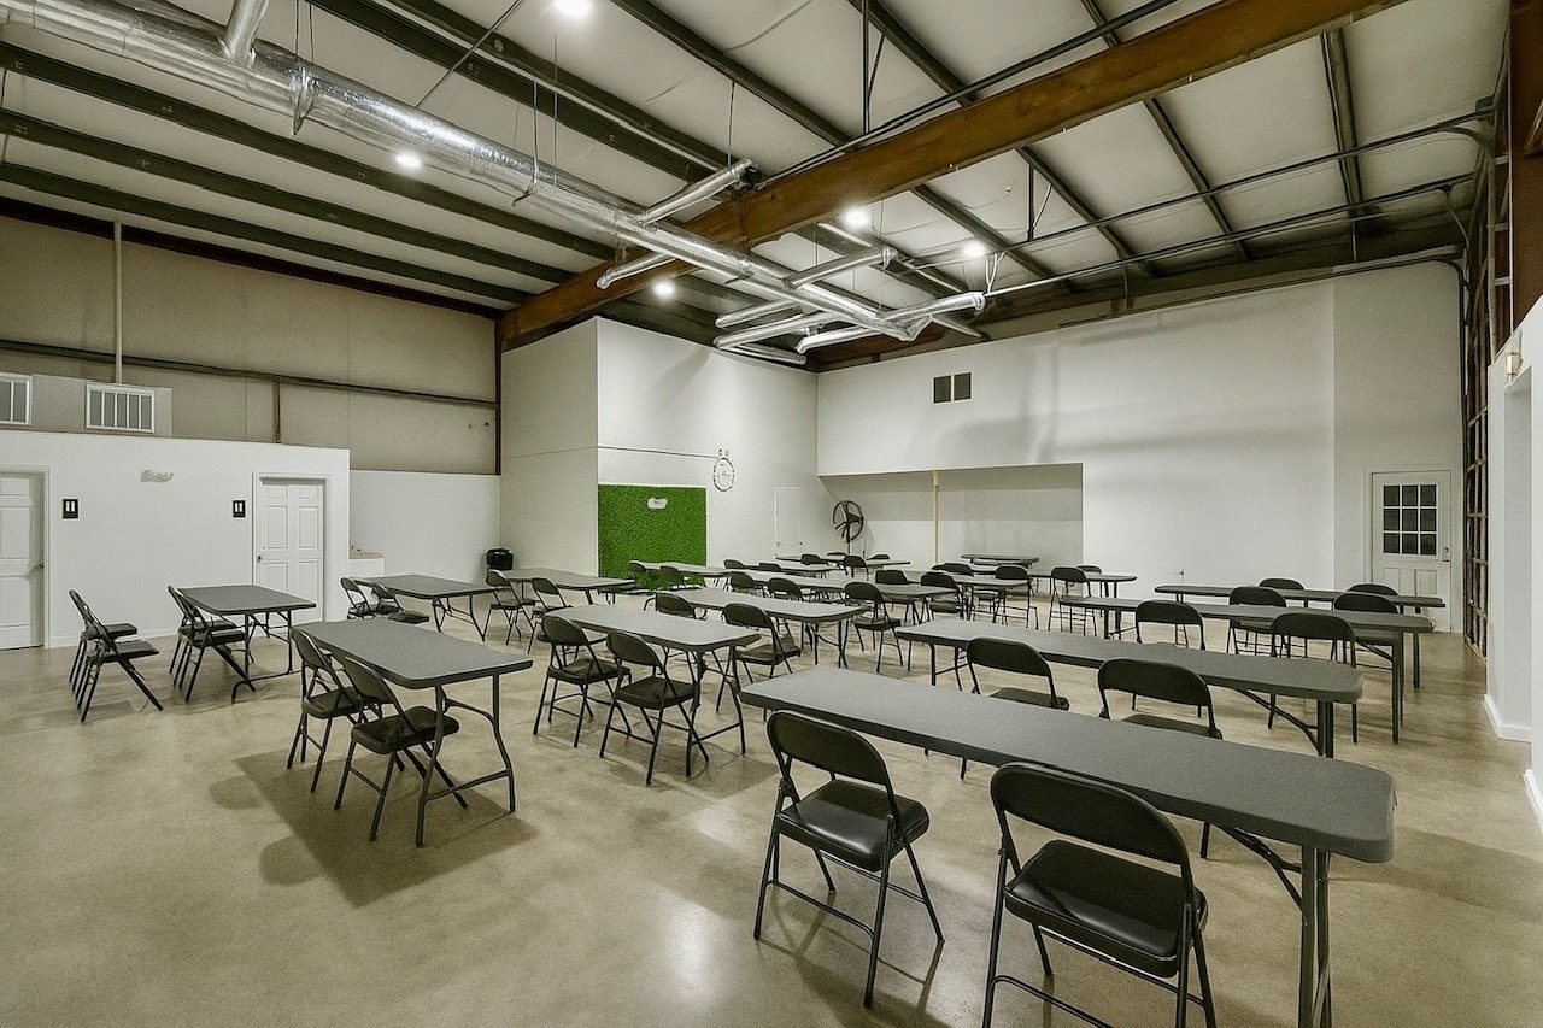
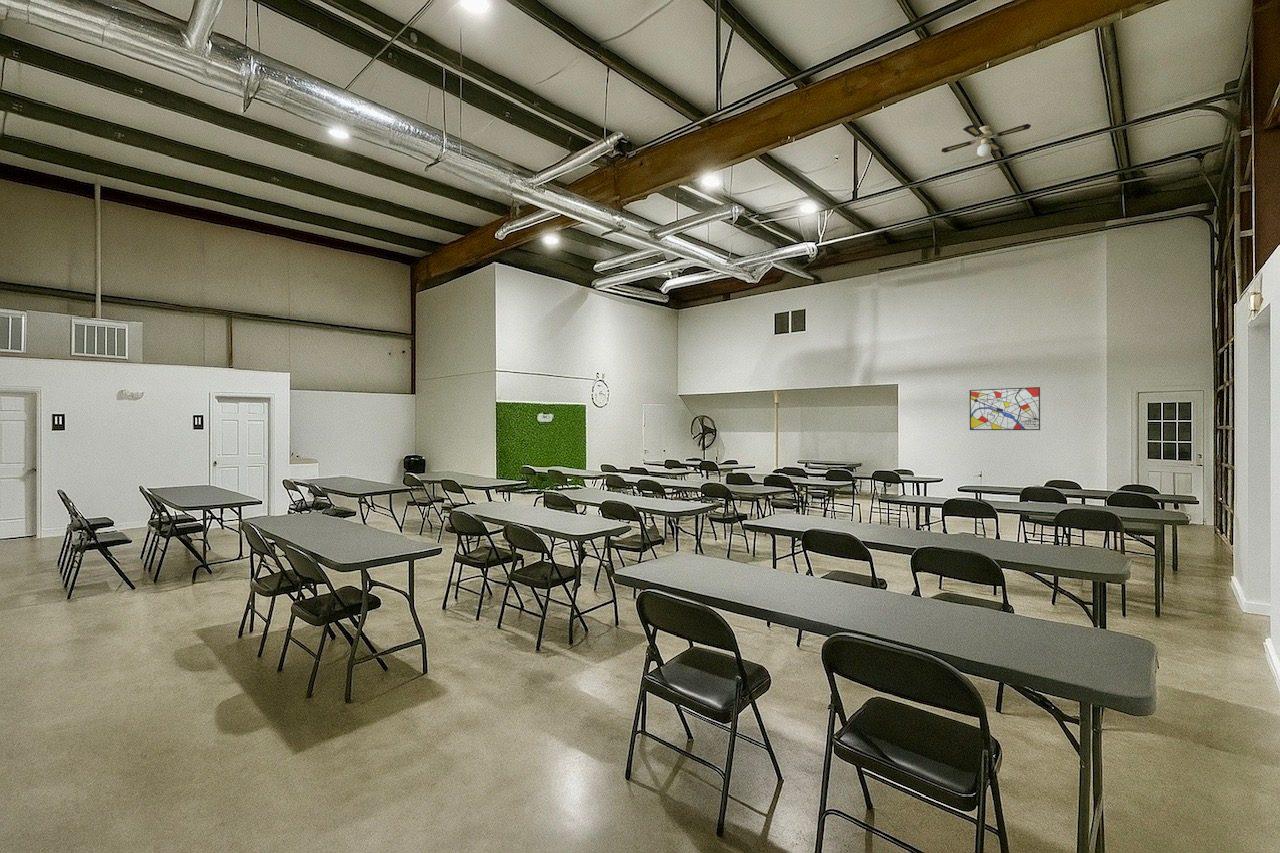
+ wall art [969,386,1041,431]
+ ceiling fan [941,123,1032,158]
